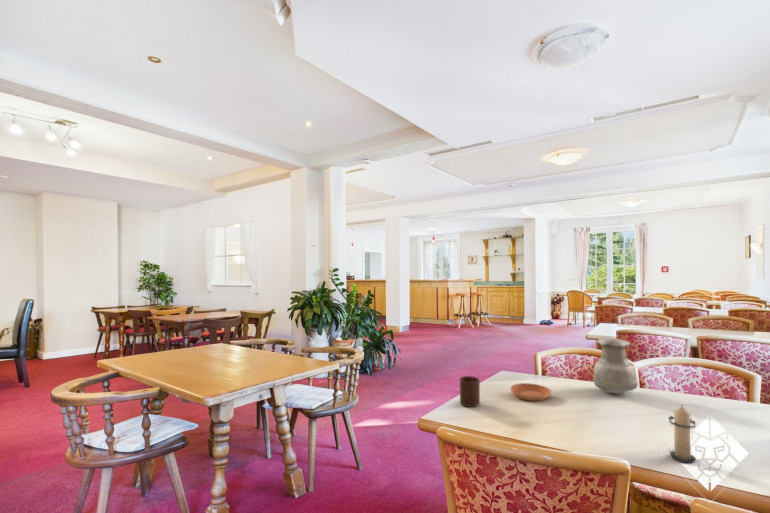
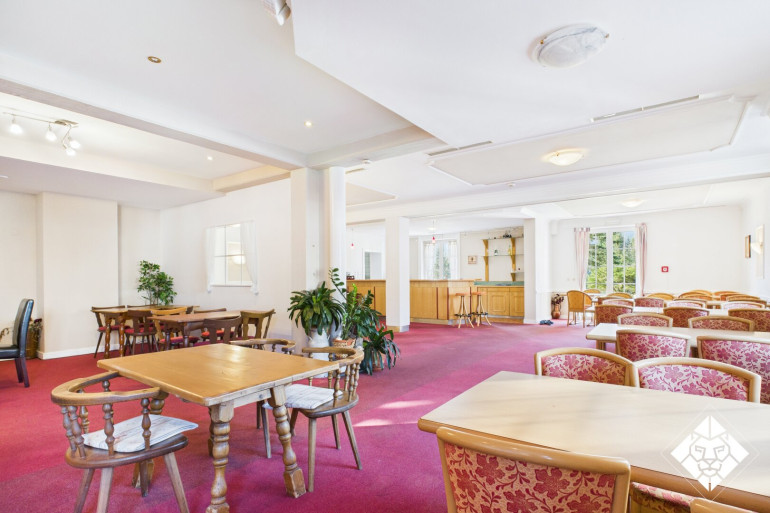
- candle [667,405,697,464]
- saucer [509,382,552,402]
- cup [459,375,481,408]
- vase [593,337,639,394]
